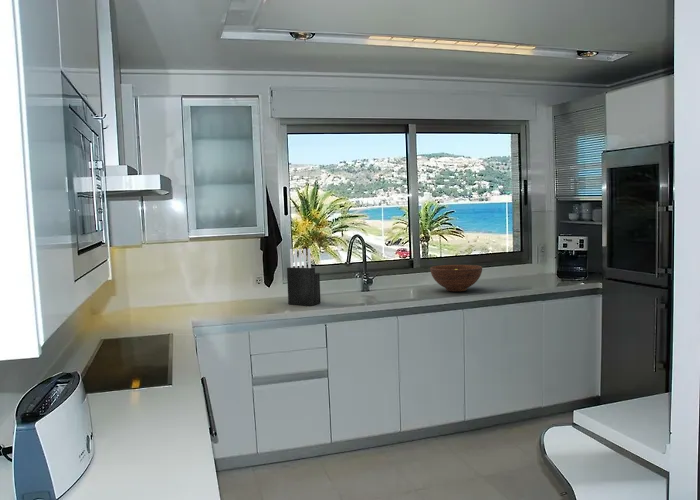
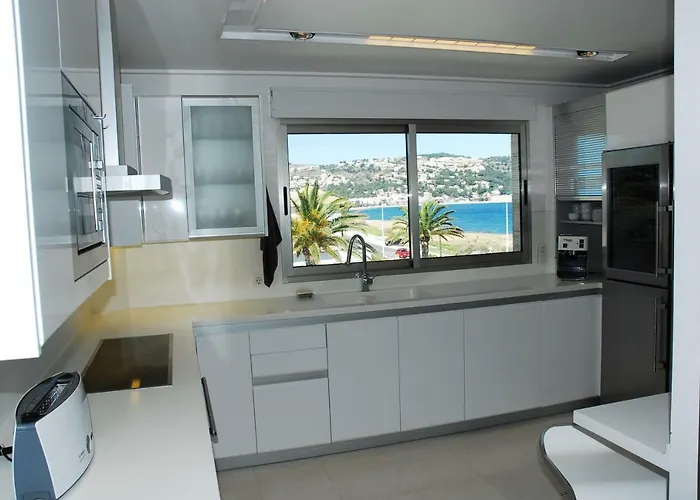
- fruit bowl [429,264,483,293]
- knife block [286,248,322,307]
